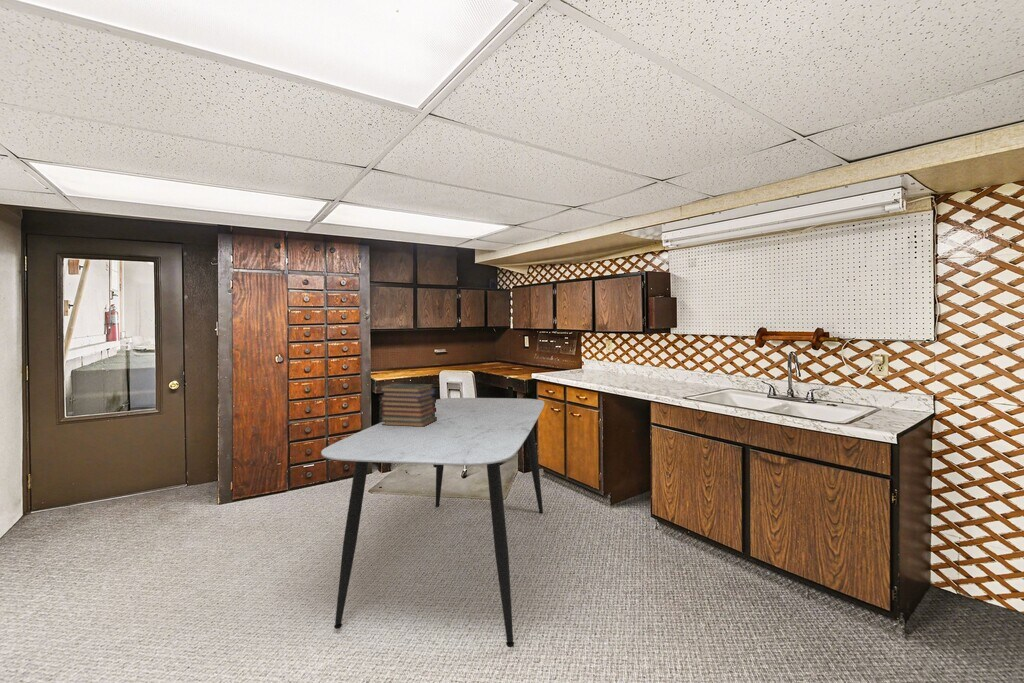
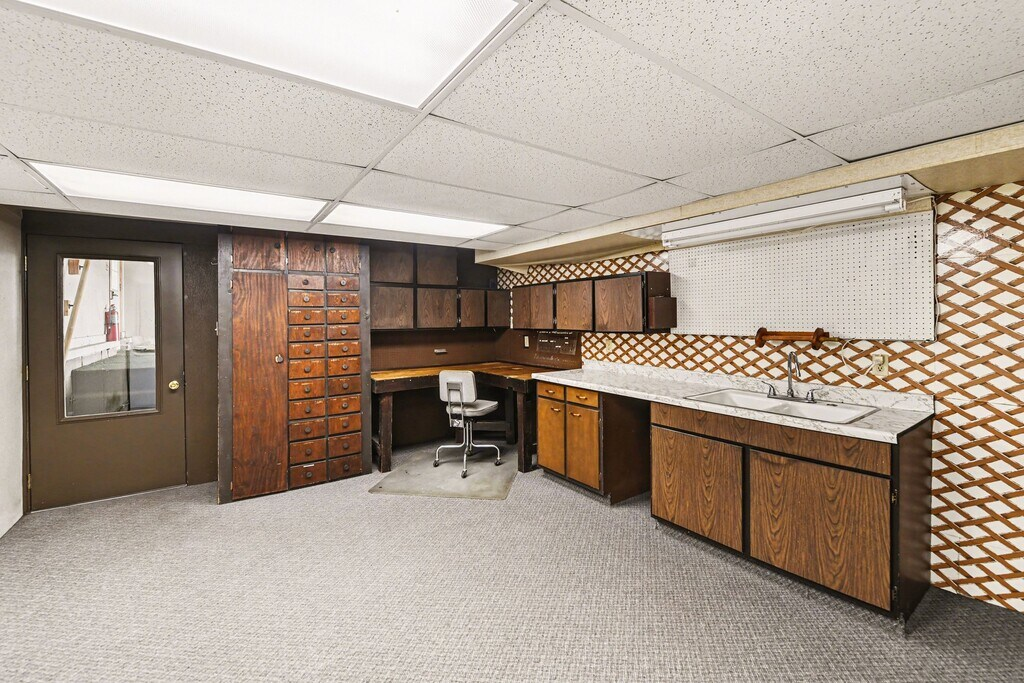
- book stack [378,383,437,427]
- dining table [320,397,546,648]
